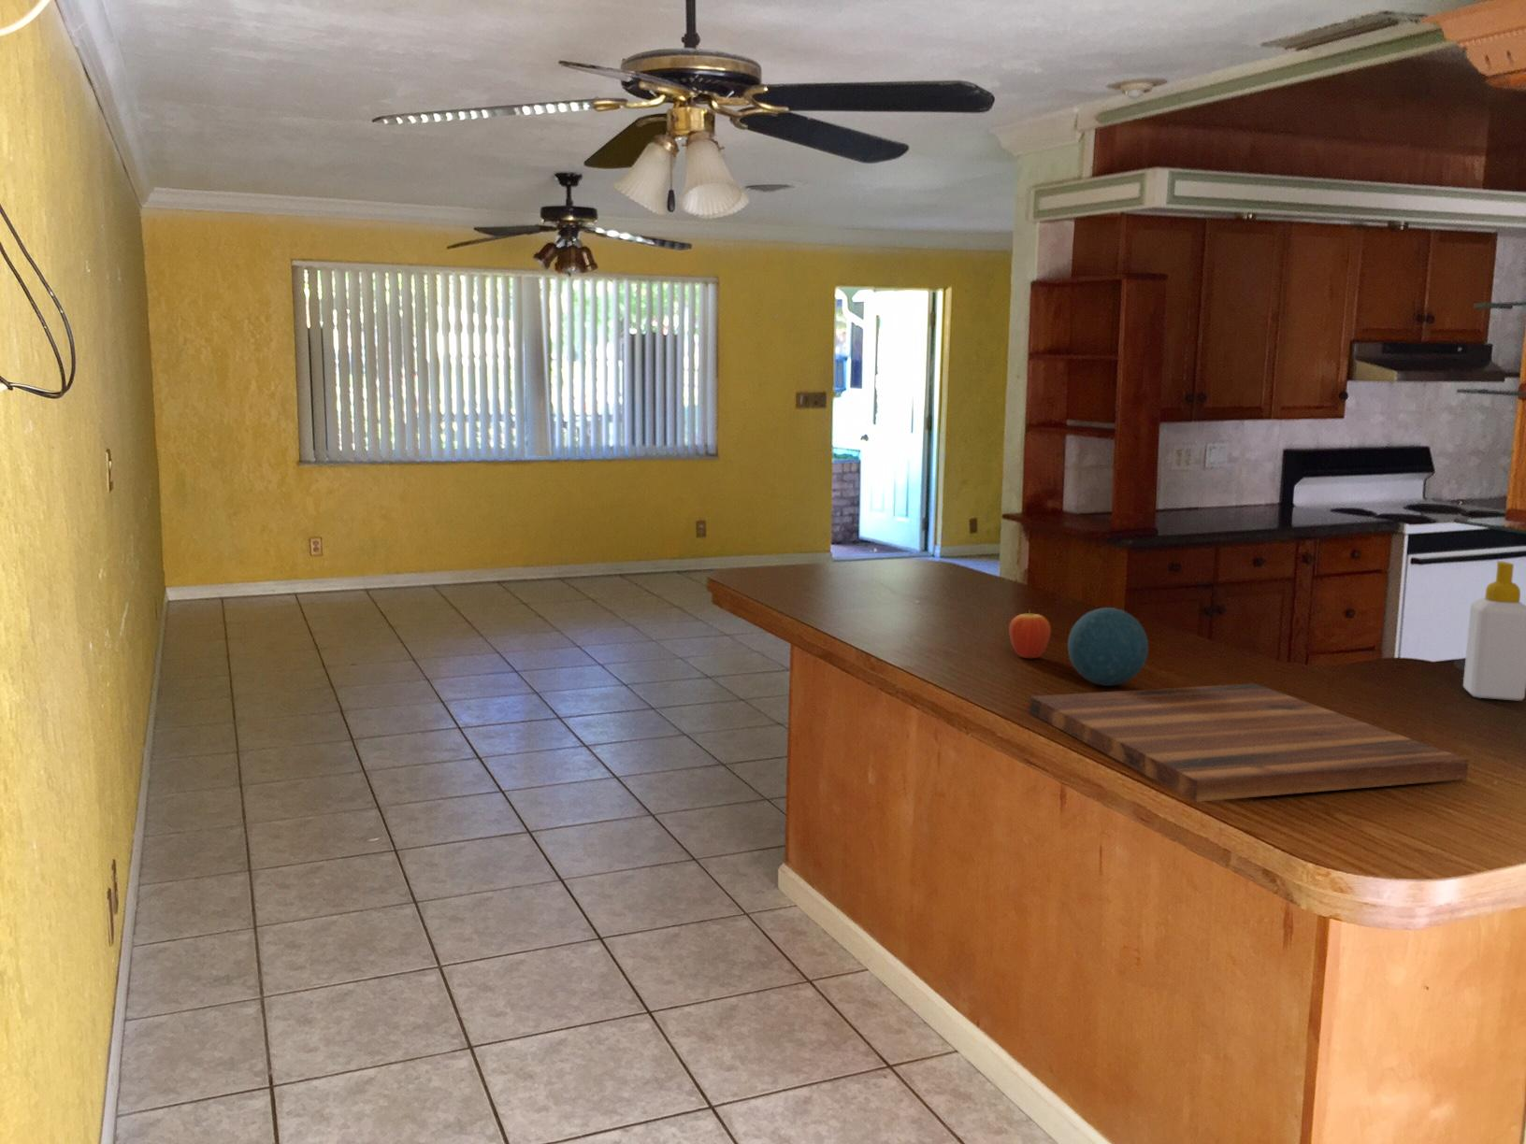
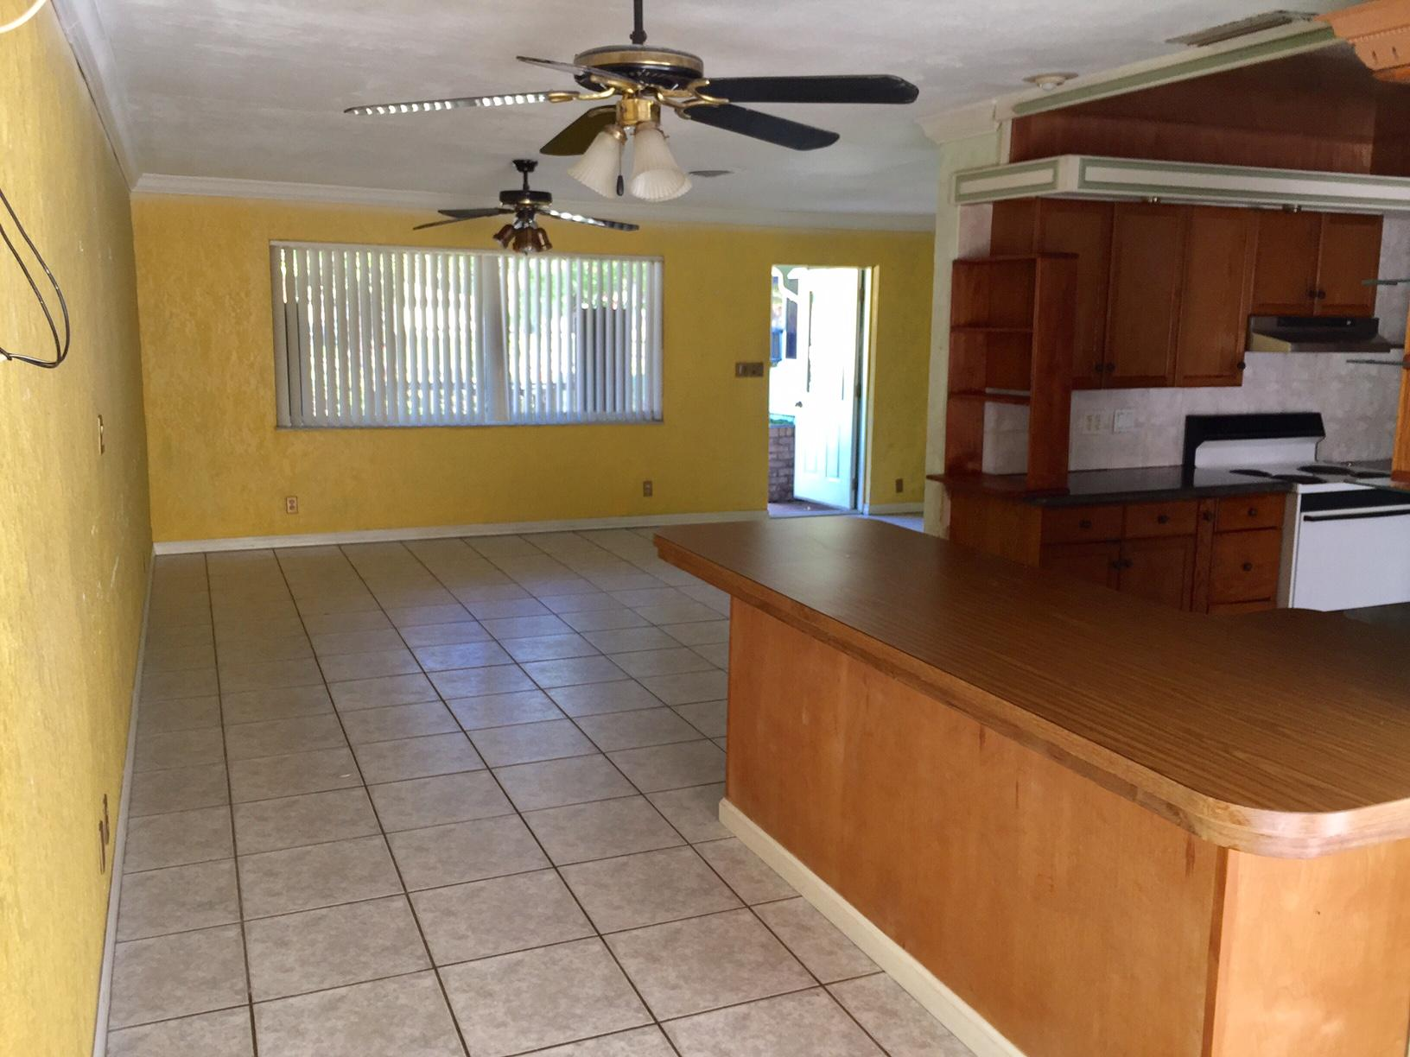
- cutting board [1029,683,1470,803]
- soap bottle [1462,560,1526,701]
- fruit [1008,609,1051,659]
- decorative orb [1067,607,1149,687]
